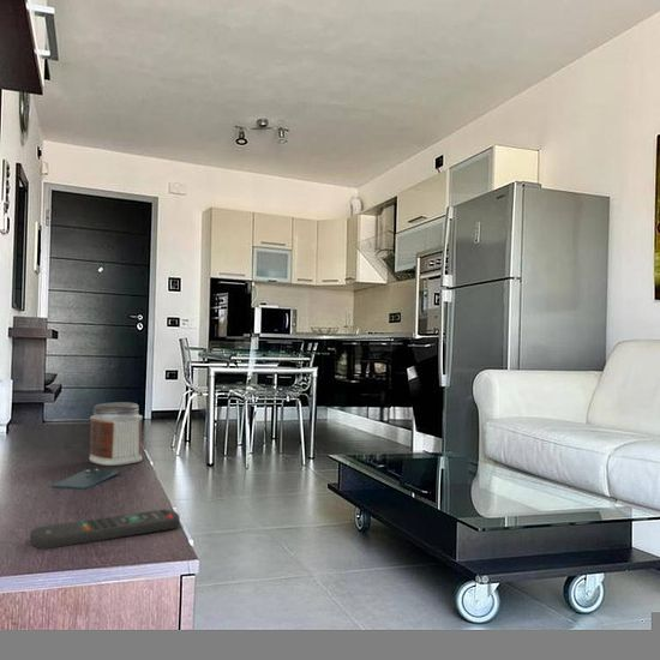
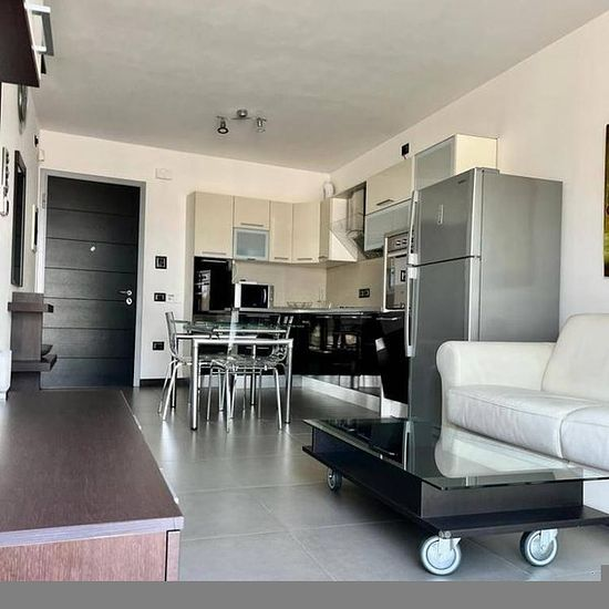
- smartphone [52,468,120,491]
- jar [88,401,144,467]
- remote control [29,509,181,551]
